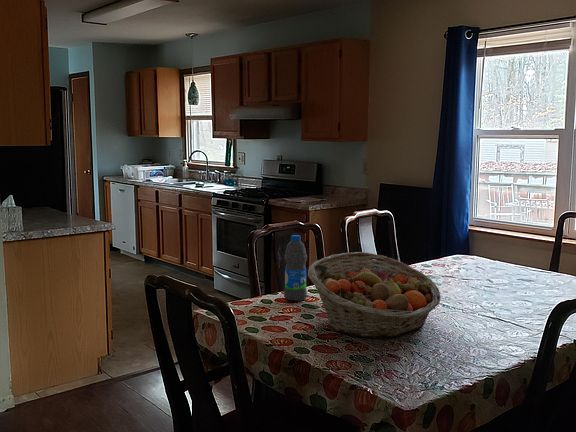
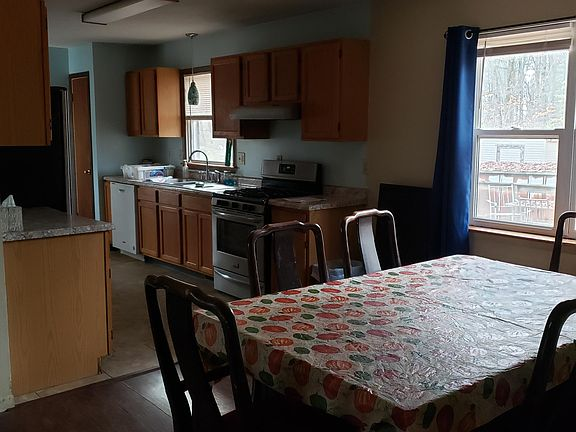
- fruit basket [307,251,442,339]
- water bottle [283,234,308,302]
